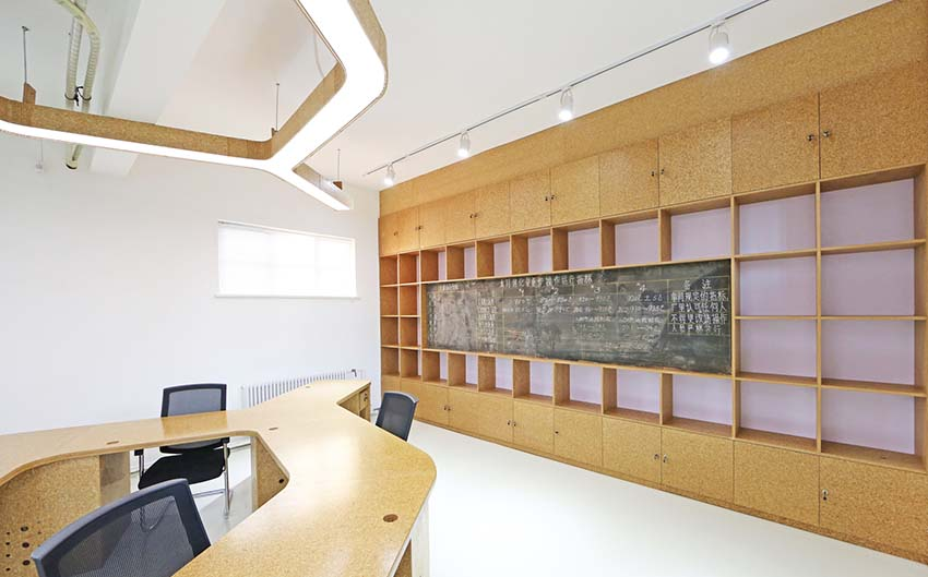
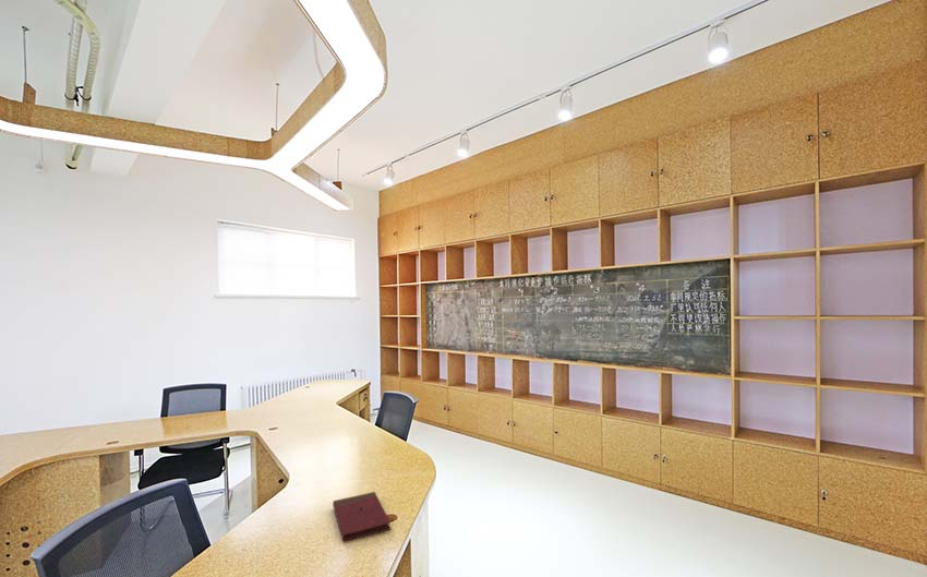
+ book [332,491,392,542]
